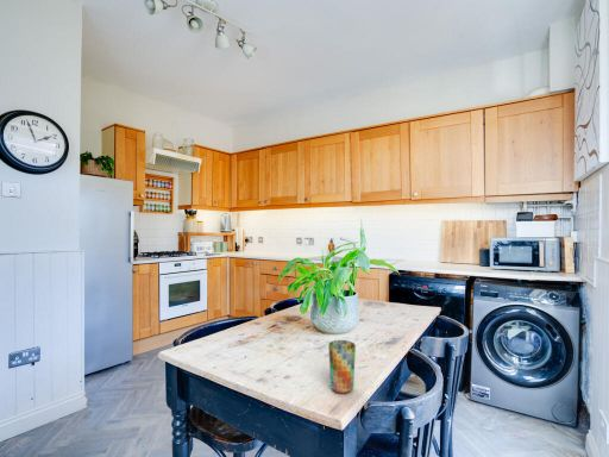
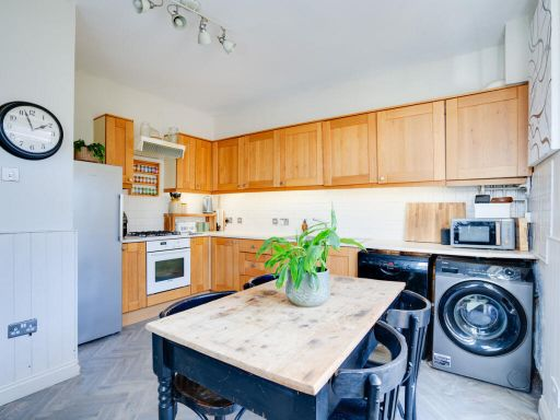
- cup [327,339,357,395]
